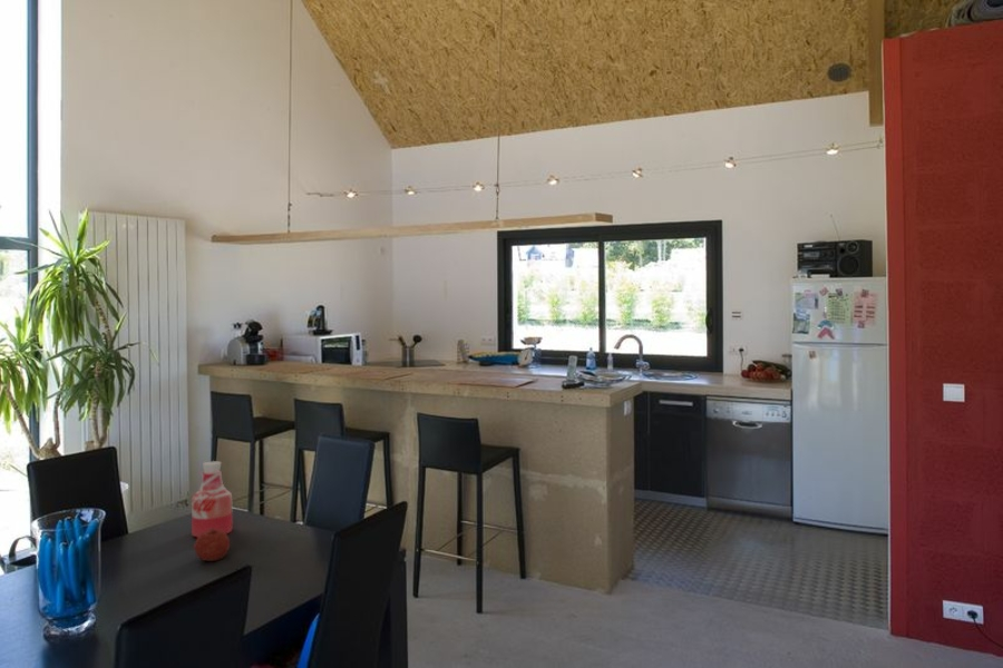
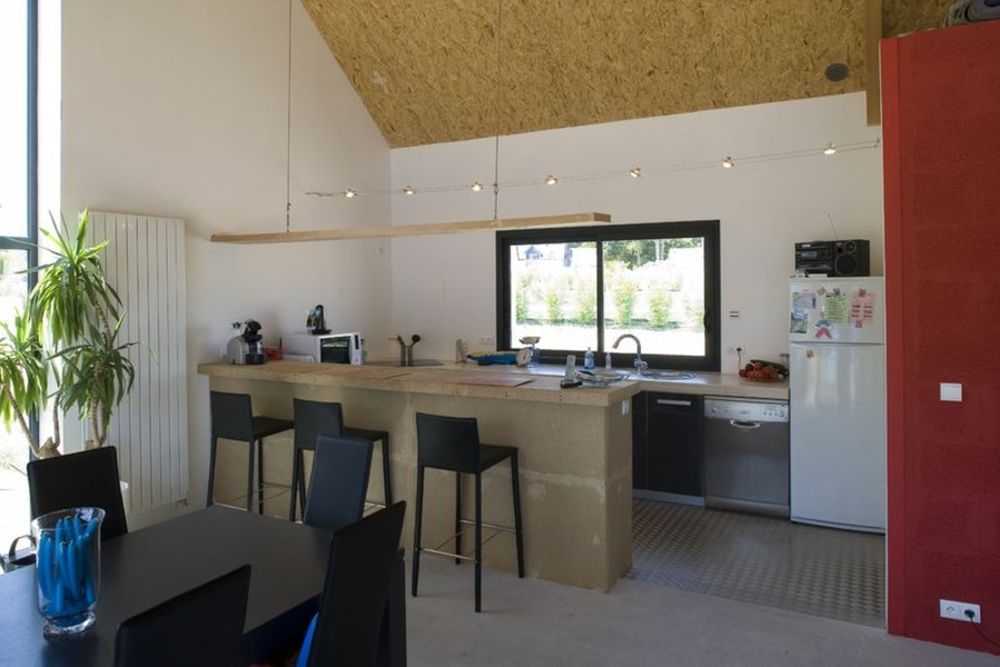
- bottle [191,460,233,538]
- fruit [193,528,231,562]
